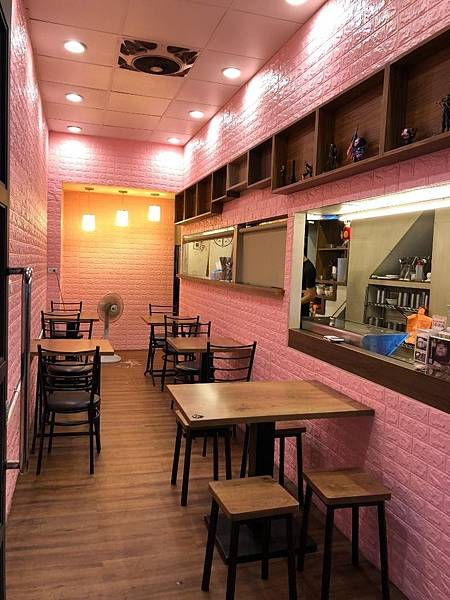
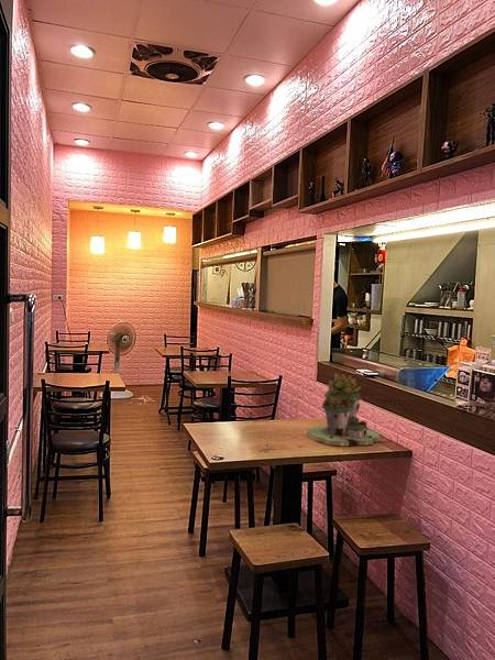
+ succulent planter [304,373,382,447]
